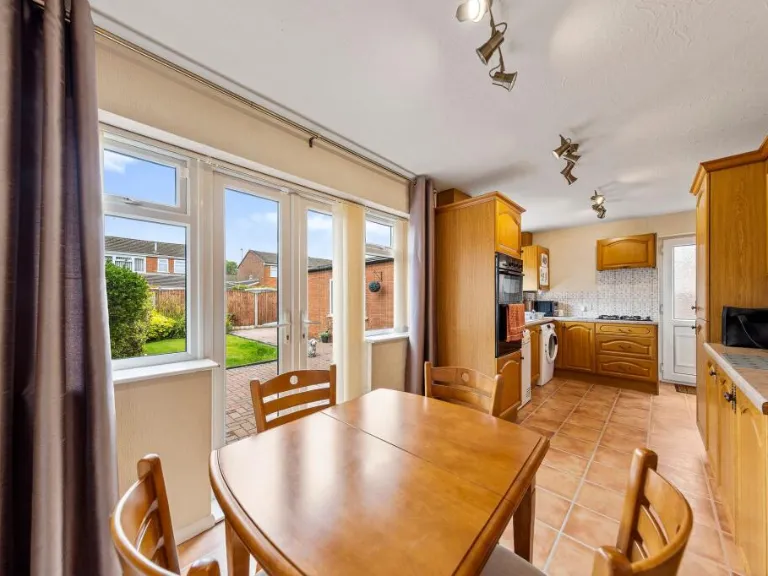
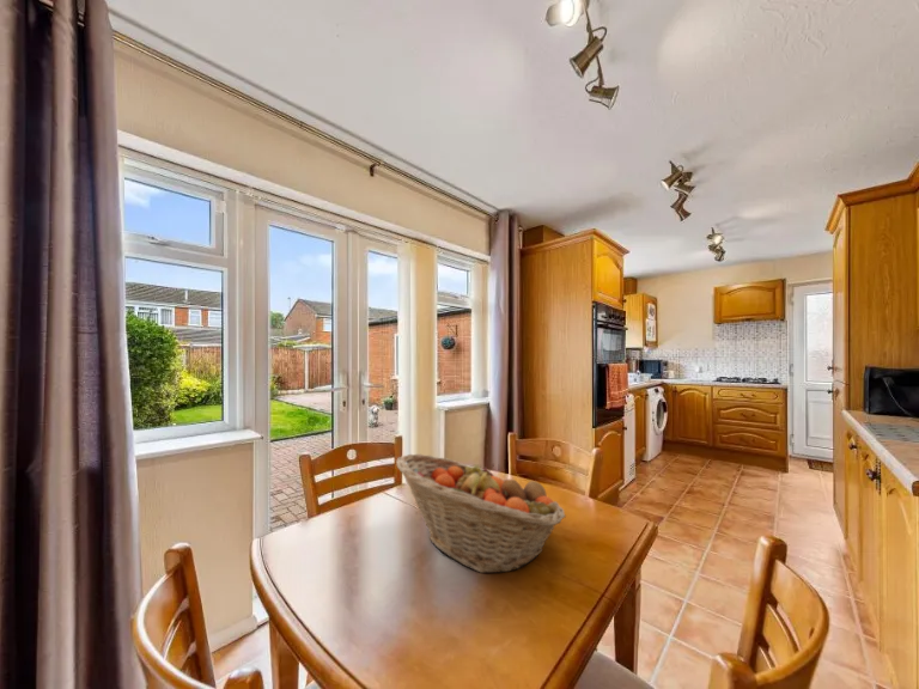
+ fruit basket [395,453,567,574]
